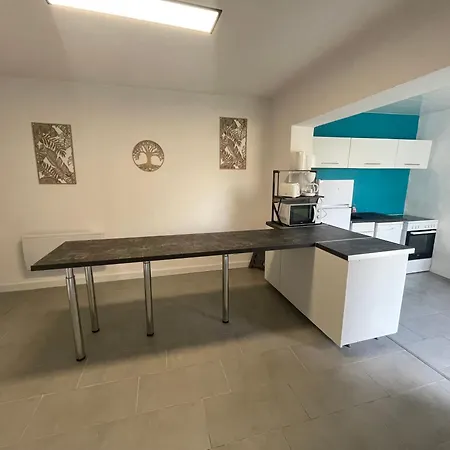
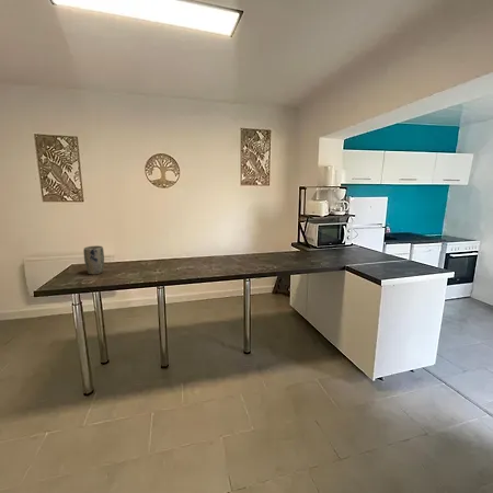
+ plant pot [82,244,105,276]
